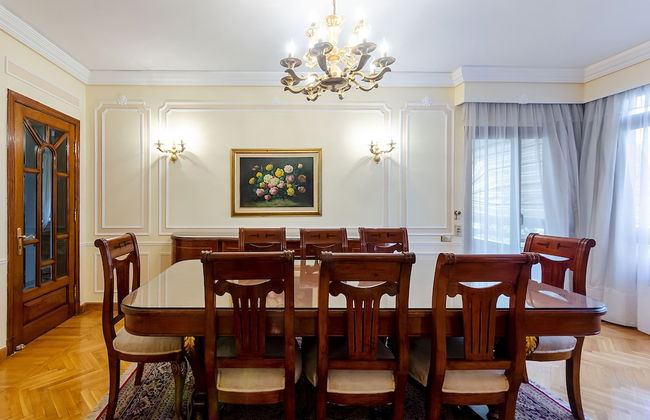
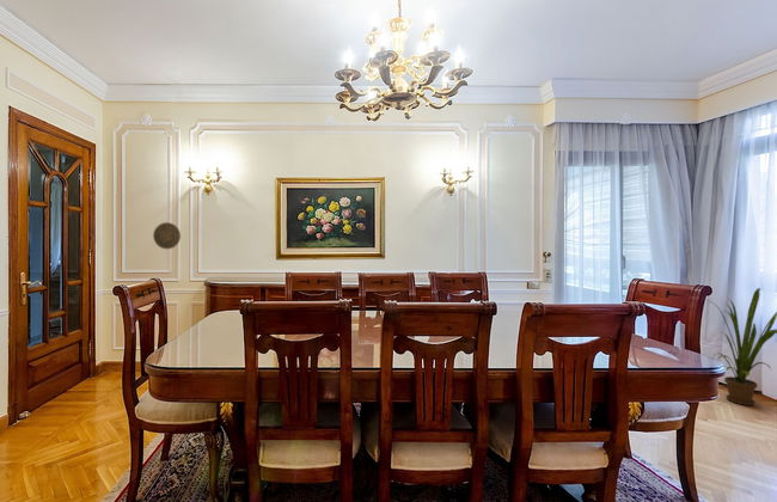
+ house plant [705,287,777,406]
+ decorative plate [152,221,182,250]
